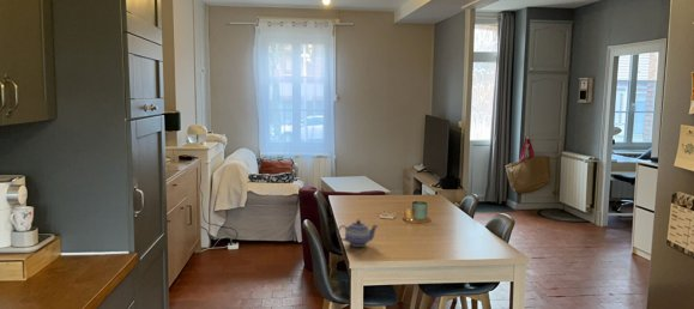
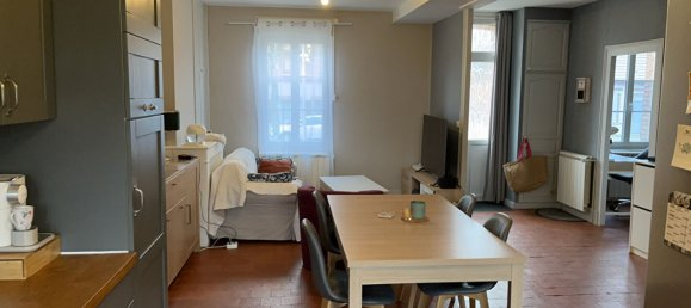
- teapot [336,219,380,248]
